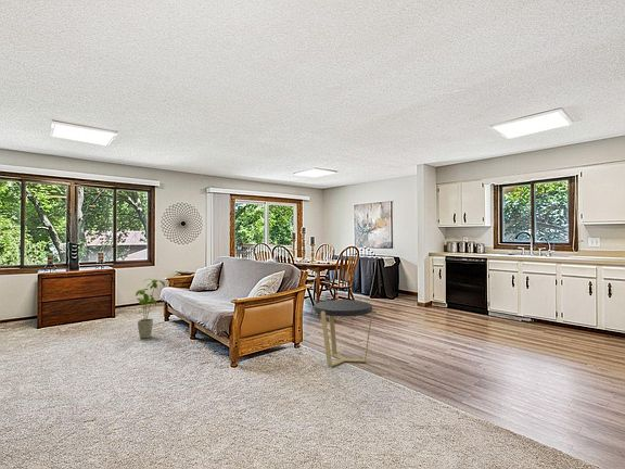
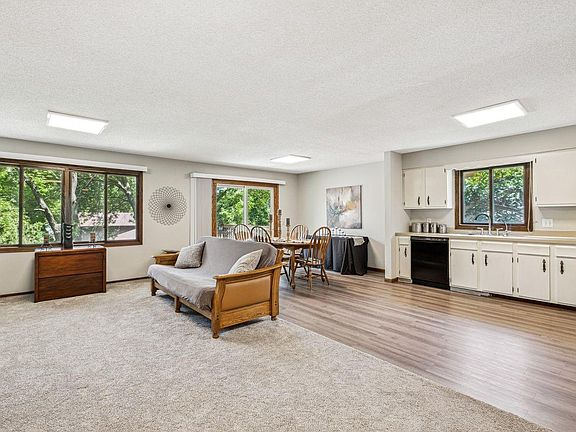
- house plant [135,278,166,340]
- side table [314,299,374,368]
